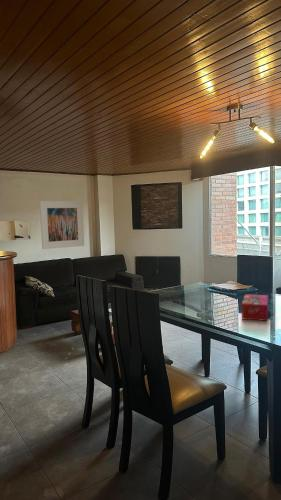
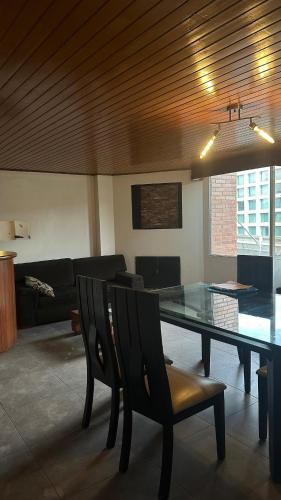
- tissue box [241,293,269,322]
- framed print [39,200,85,250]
